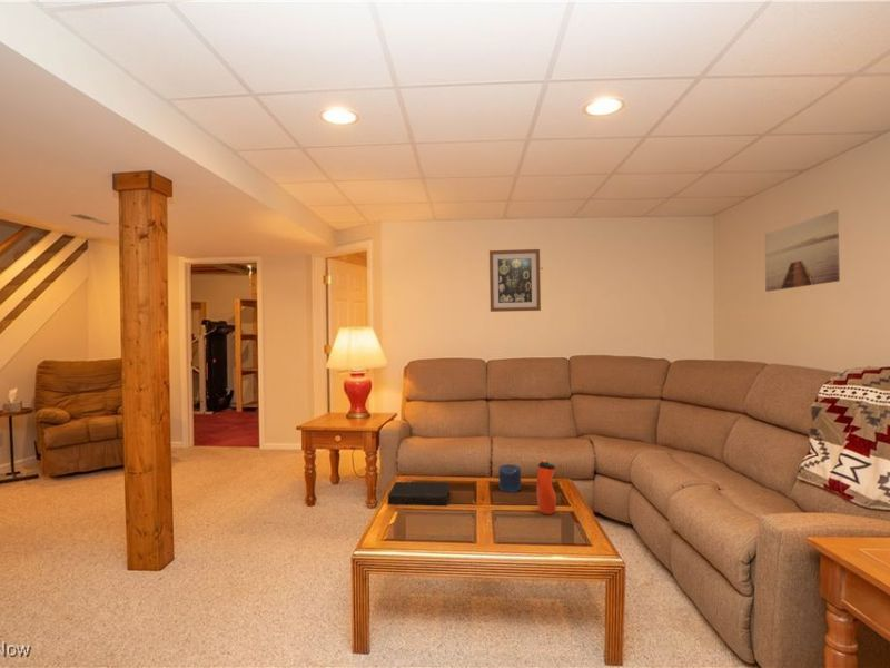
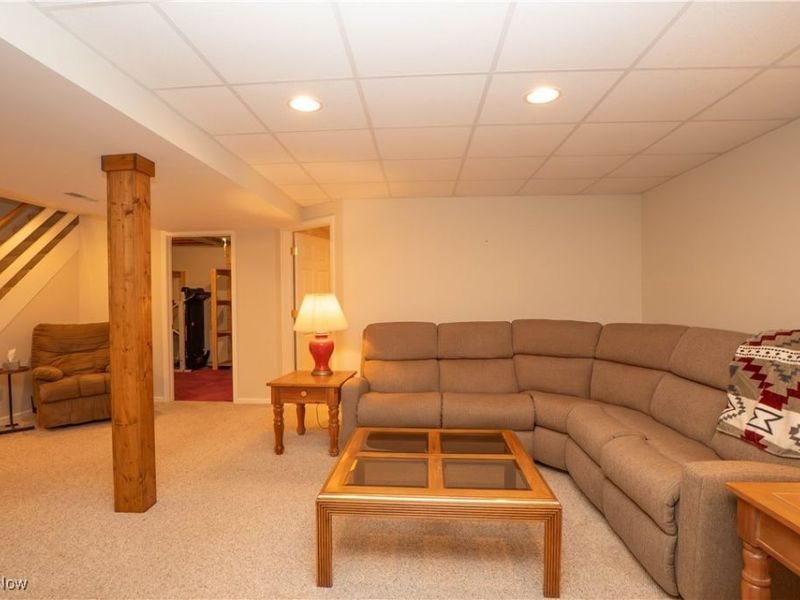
- book [387,481,451,507]
- wall art [488,248,542,313]
- wall art [763,209,841,293]
- water bottle [535,458,557,515]
- candle [497,463,522,493]
